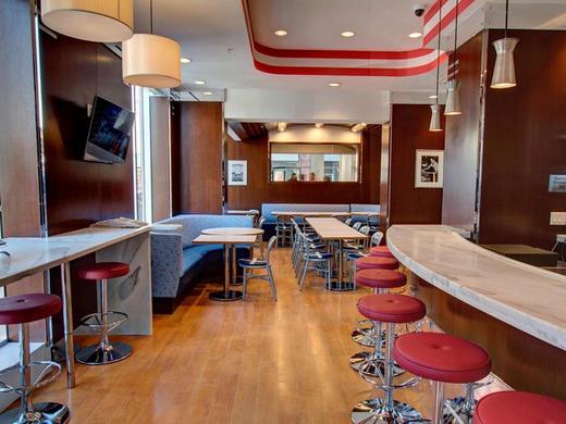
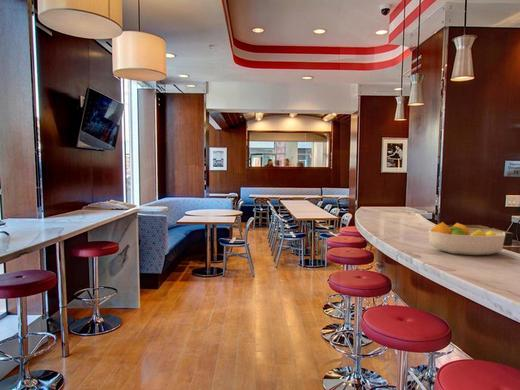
+ fruit bowl [427,221,506,256]
